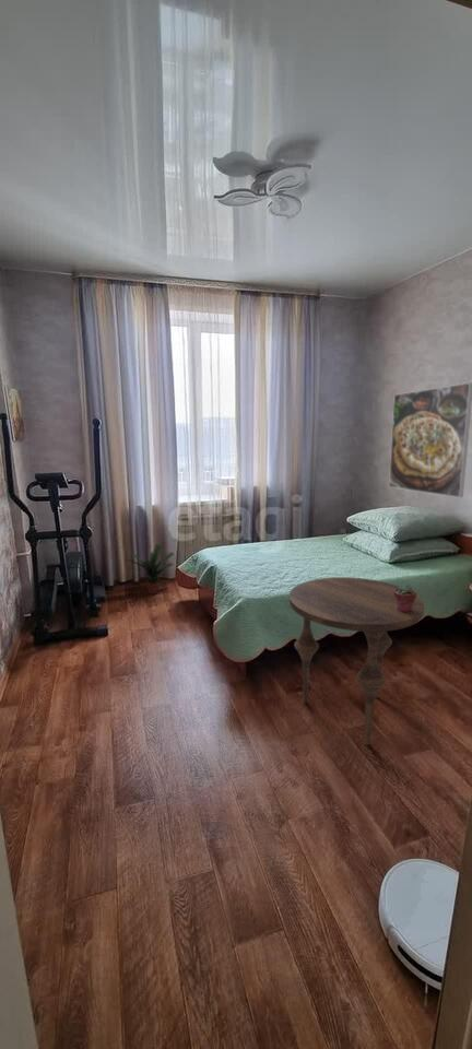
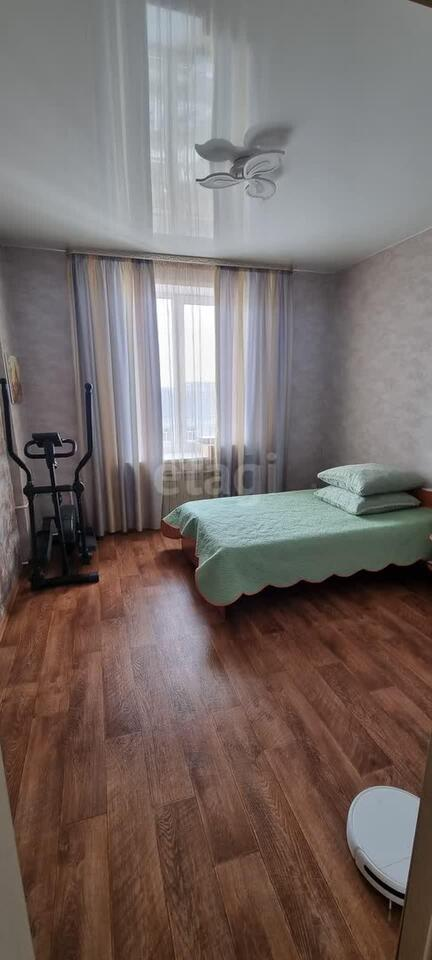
- potted plant [119,543,175,596]
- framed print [388,381,472,498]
- side table [288,576,425,746]
- potted succulent [393,582,417,612]
